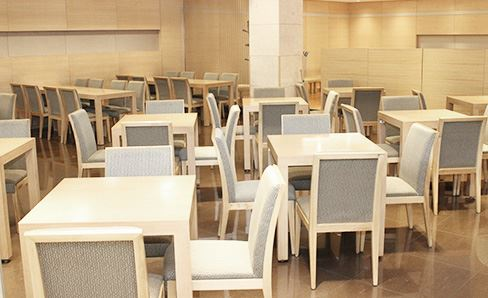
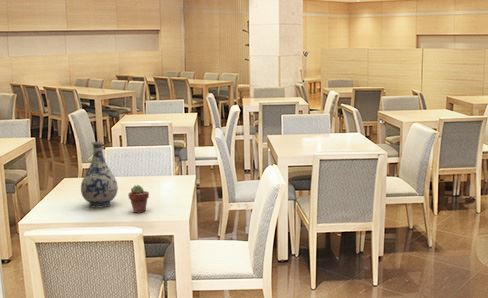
+ potted succulent [128,184,150,214]
+ vase [80,141,119,209]
